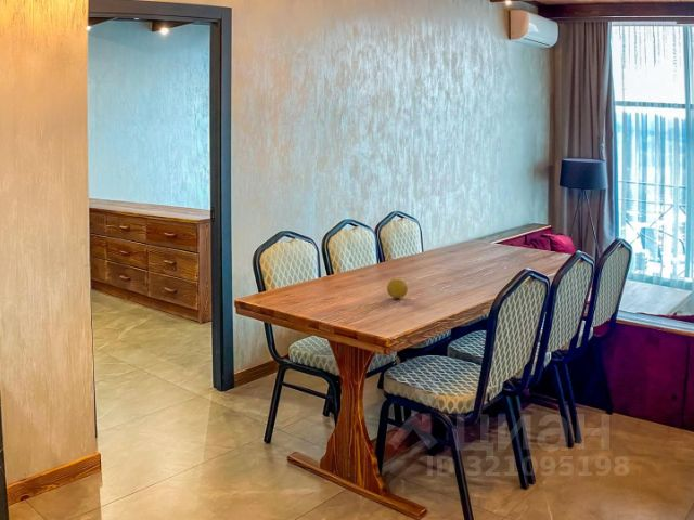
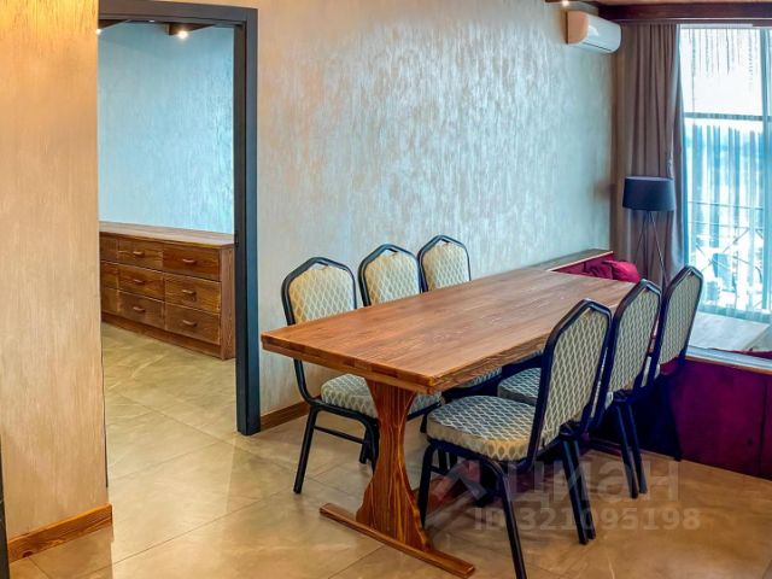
- fruit [386,277,409,299]
